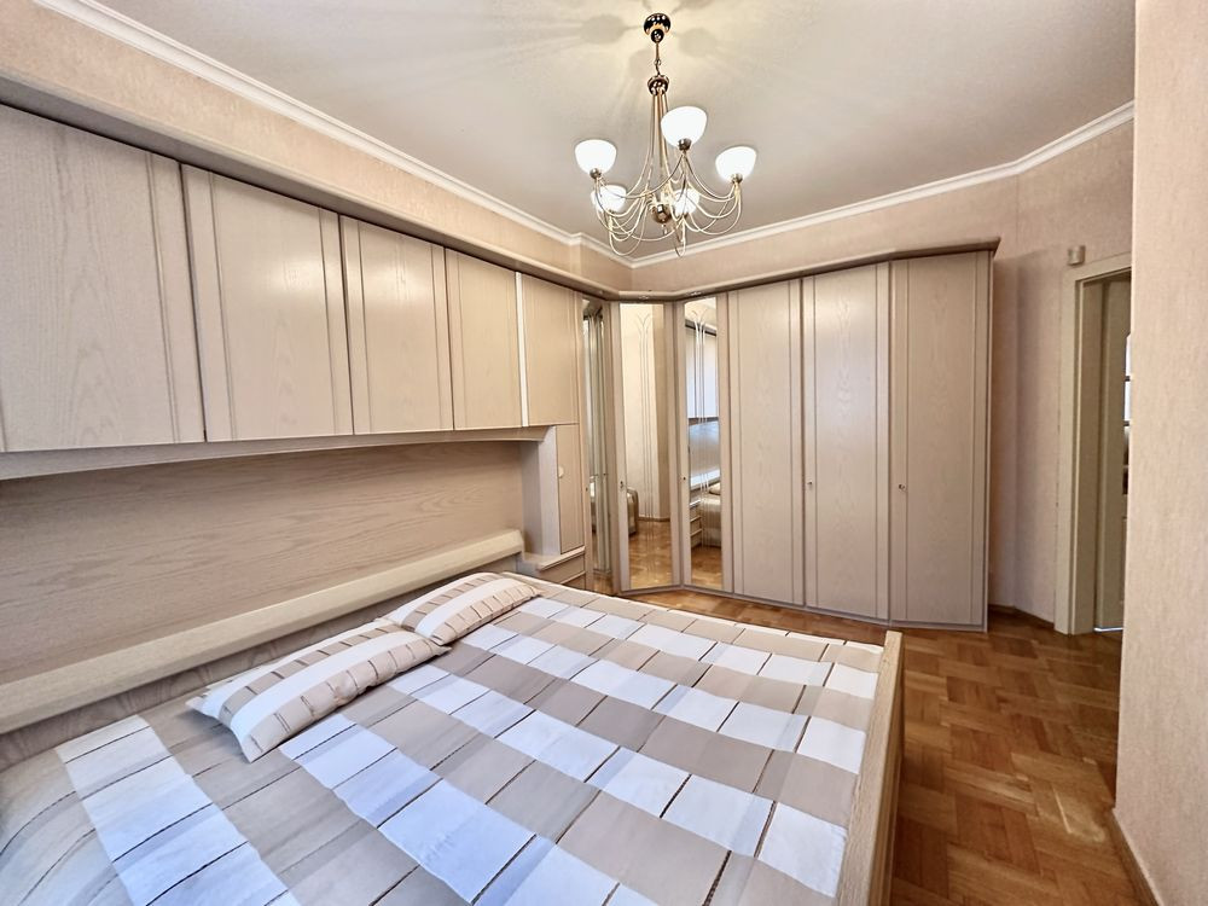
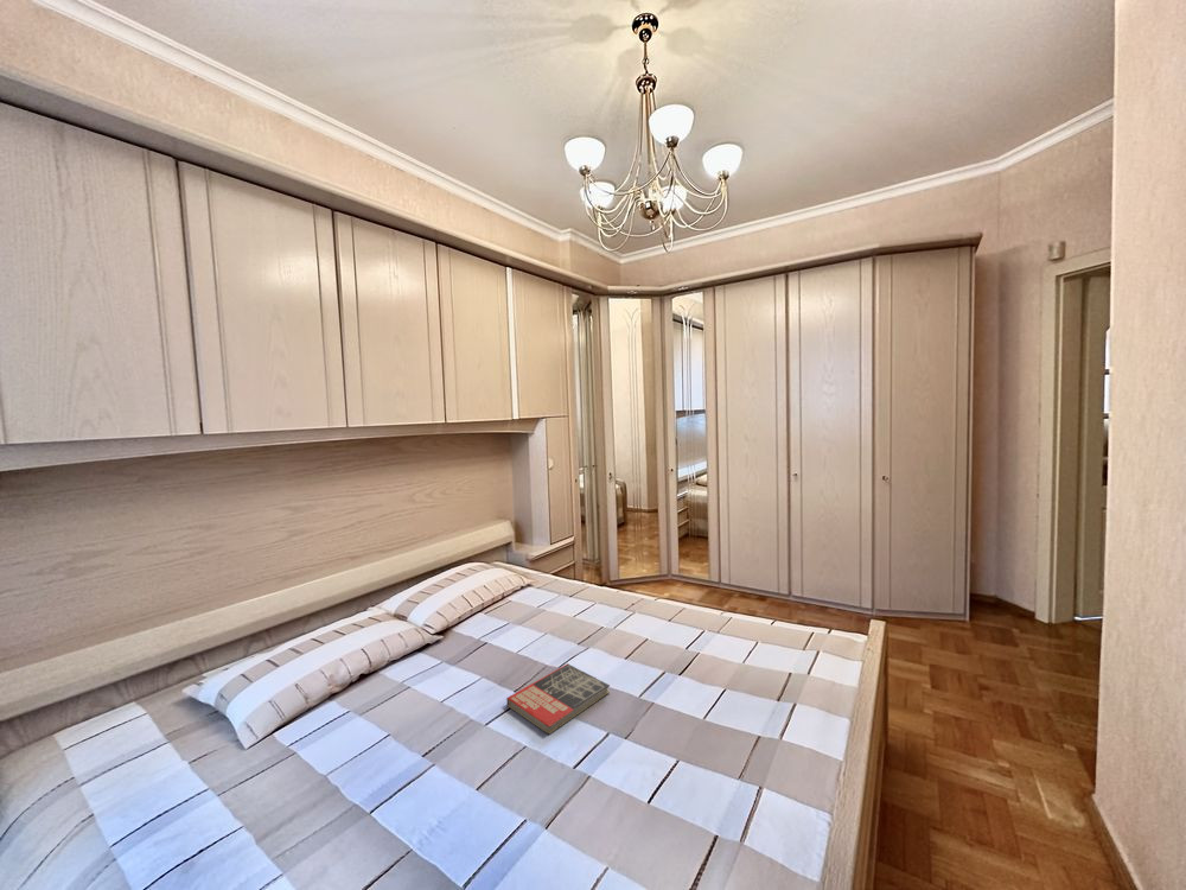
+ book [505,662,611,735]
